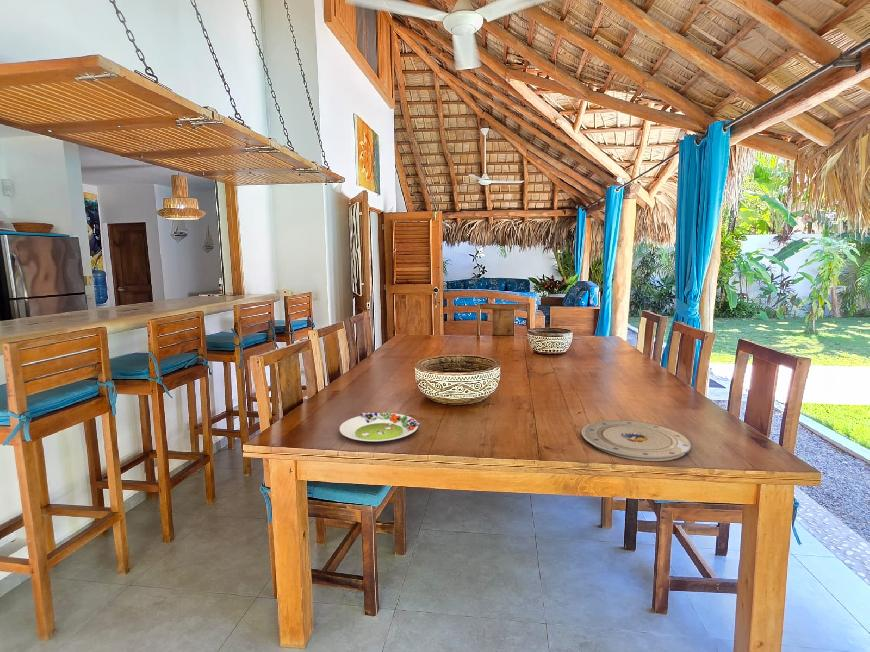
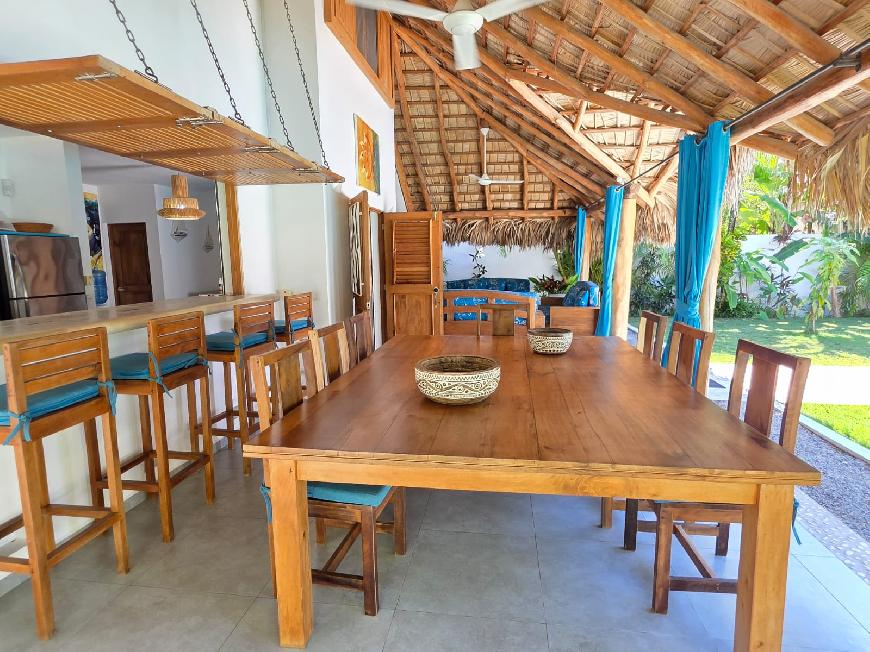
- salad plate [339,411,421,443]
- plate [581,419,693,462]
